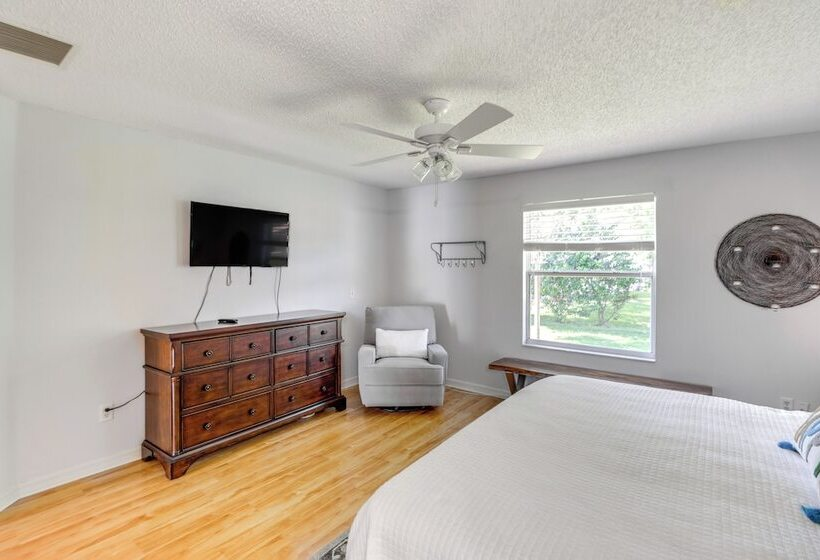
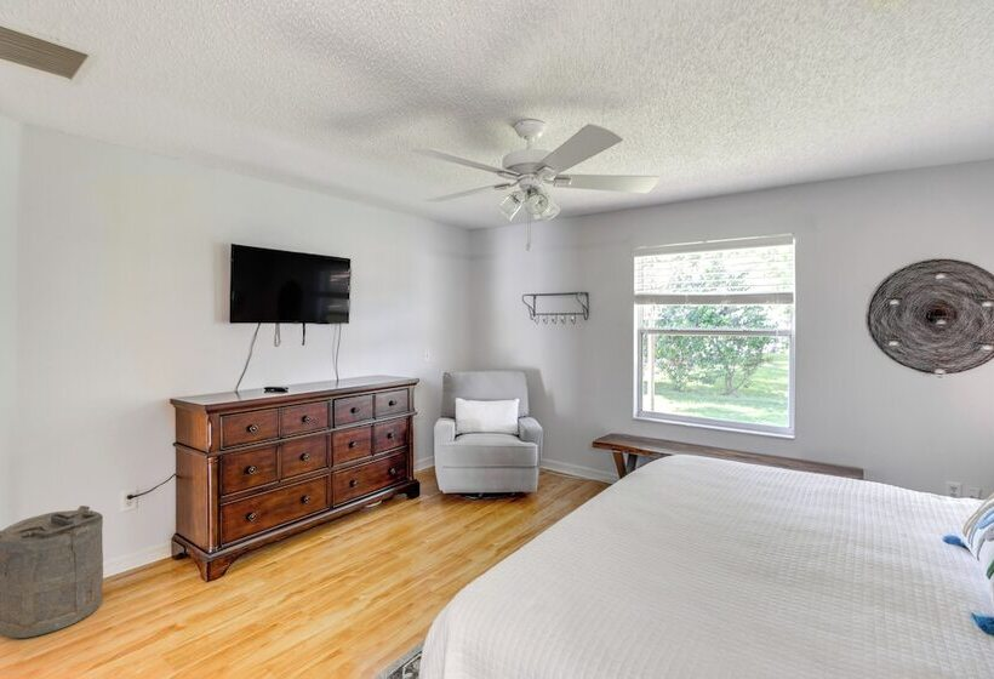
+ laundry hamper [0,504,104,639]
